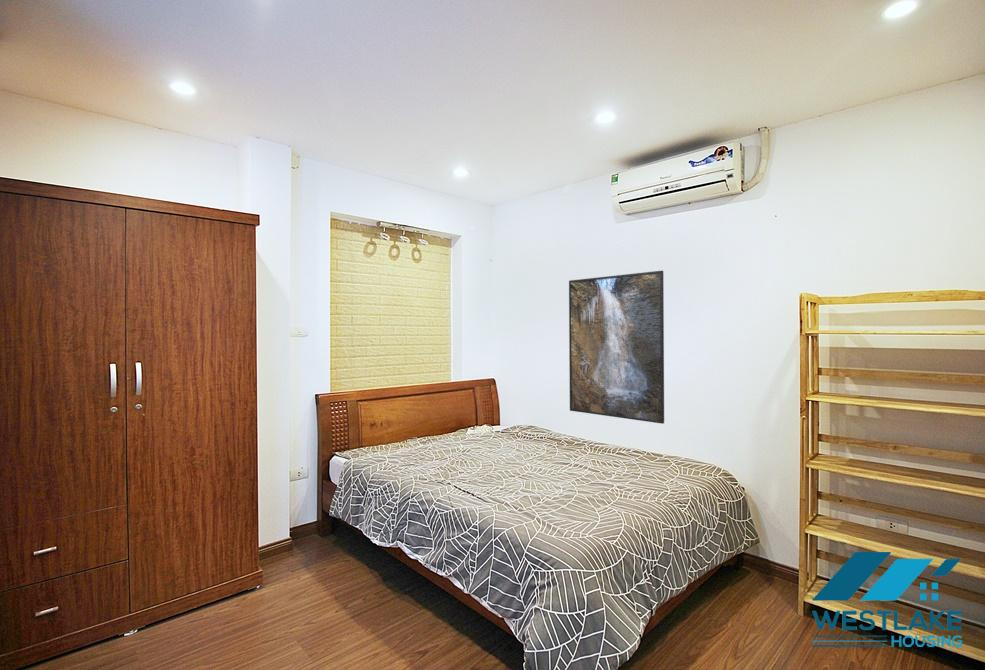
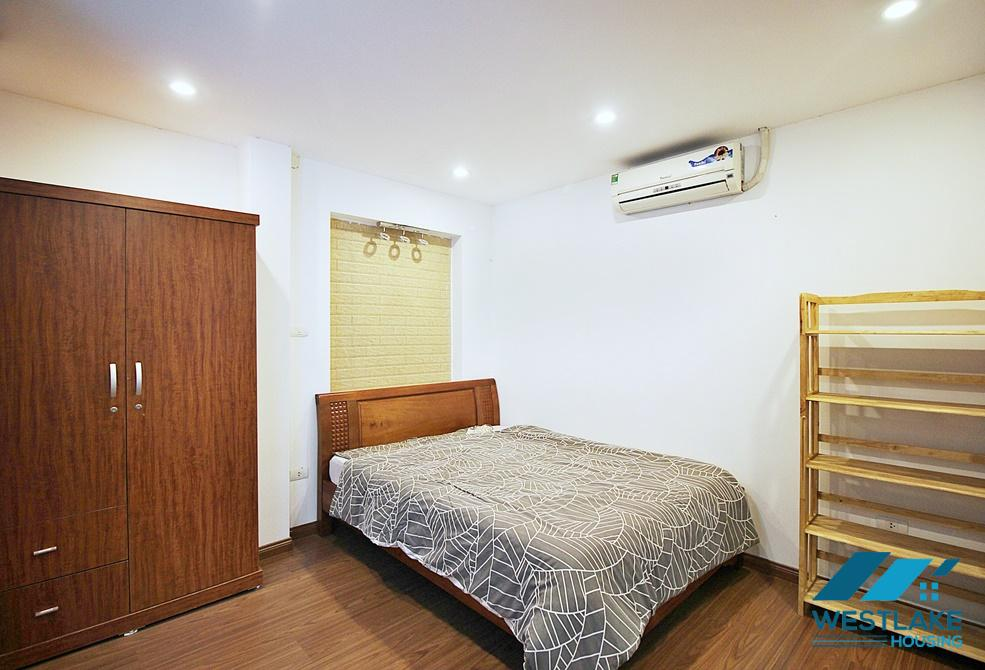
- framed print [568,270,665,425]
